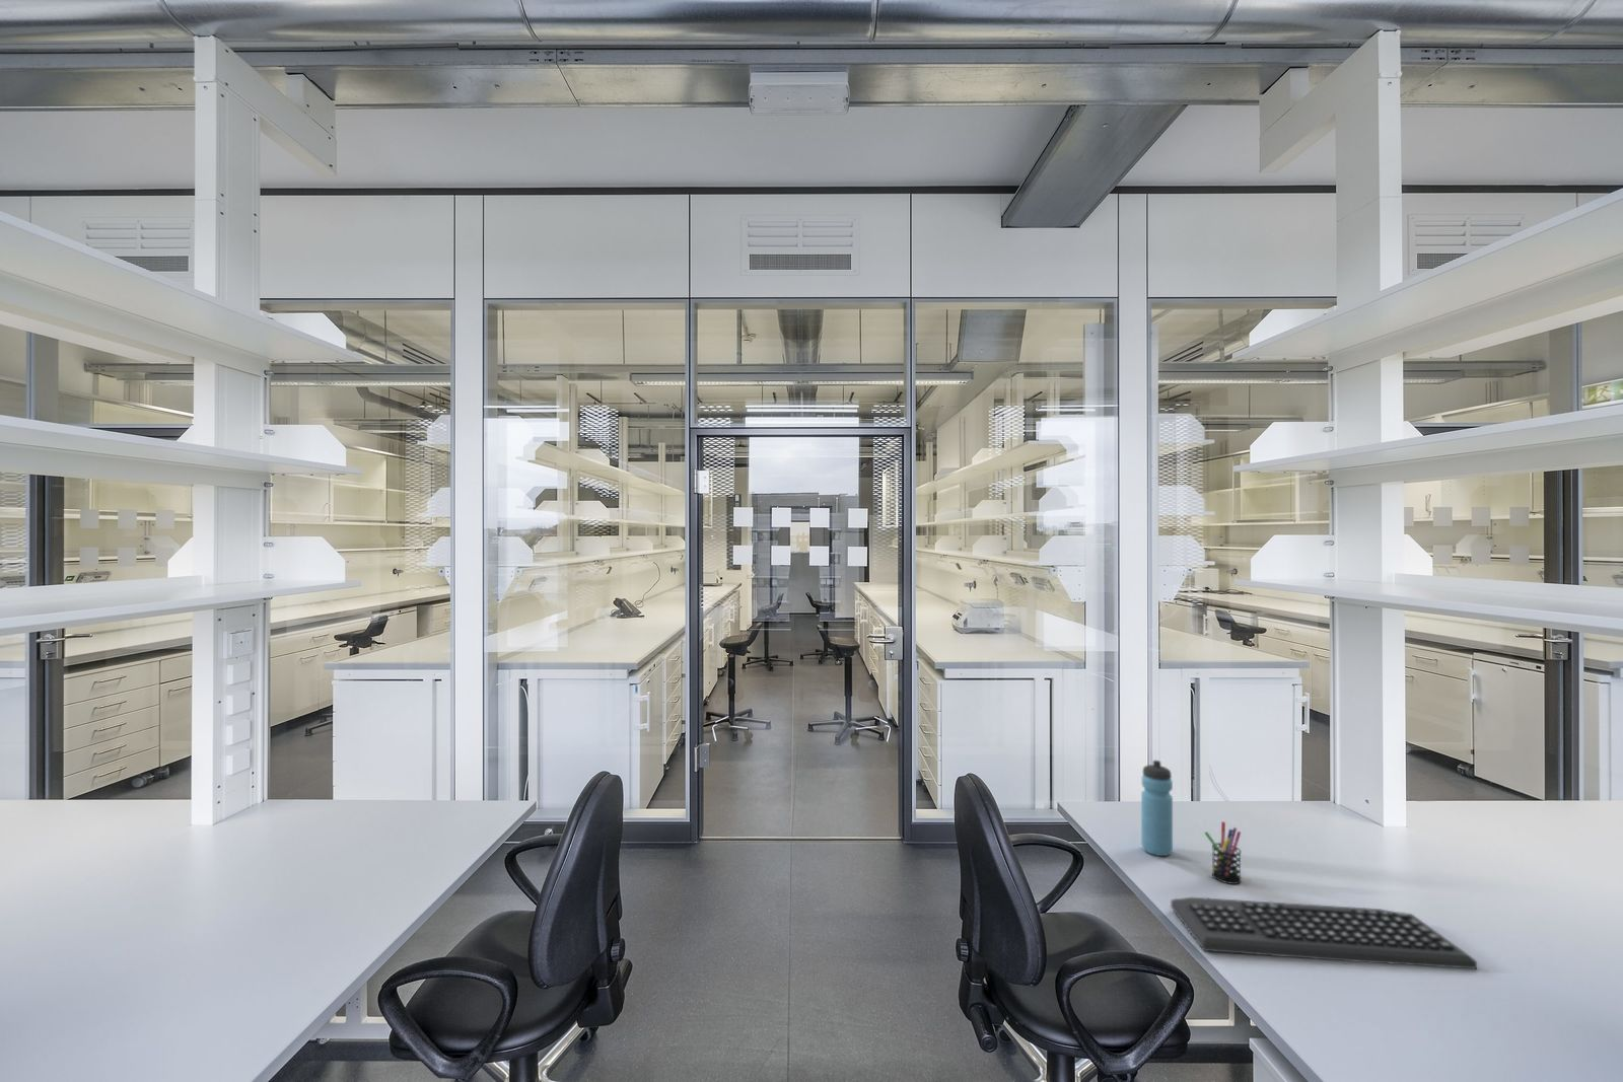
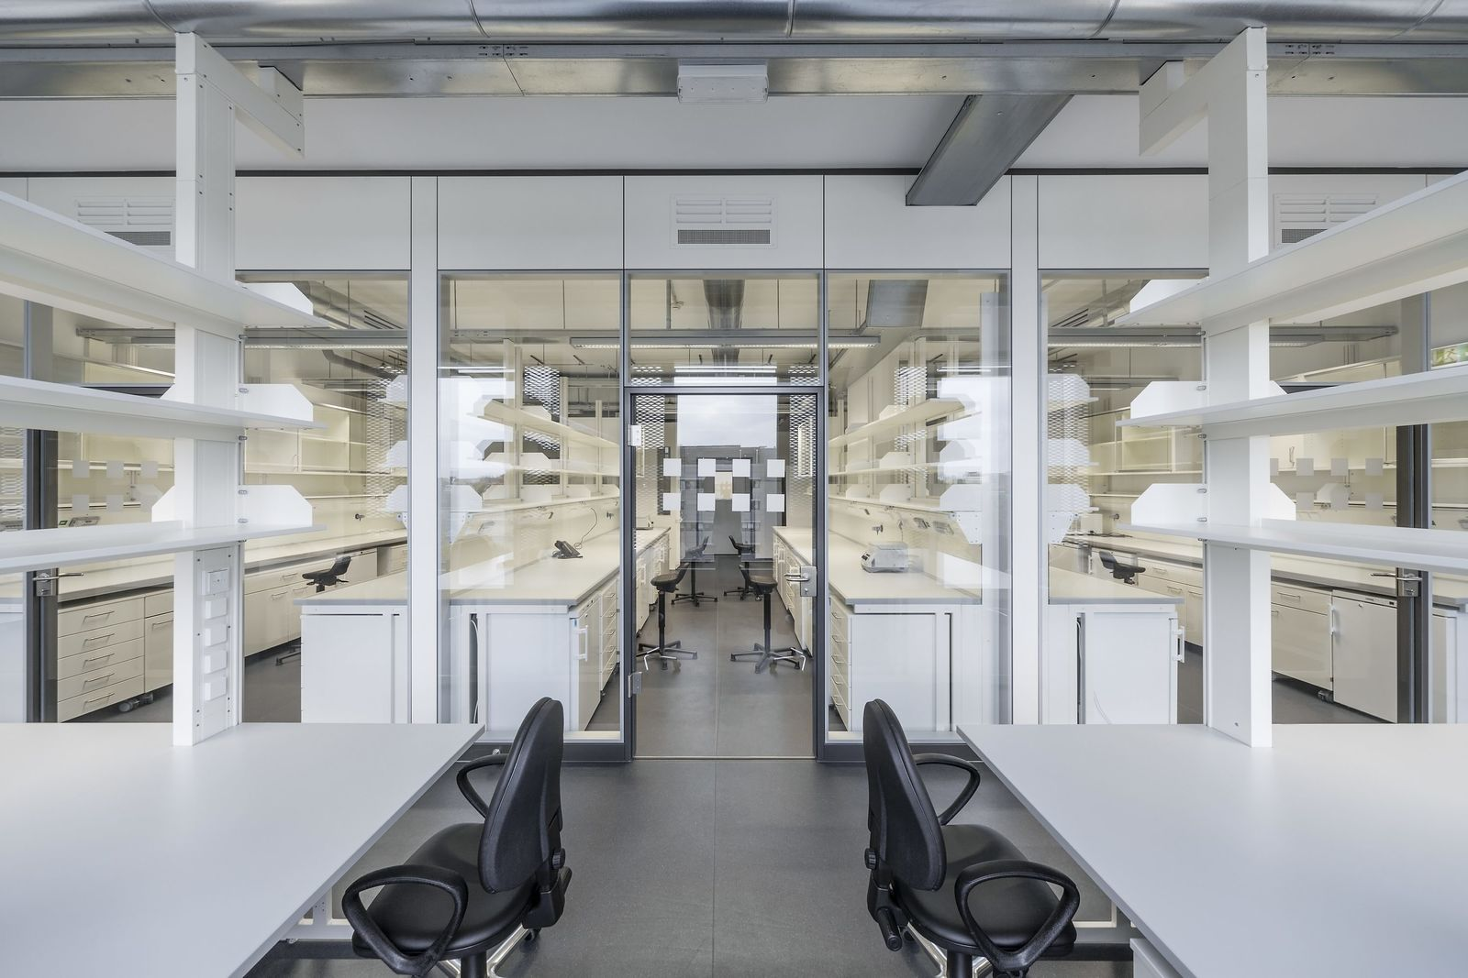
- pen holder [1203,820,1243,885]
- water bottle [1140,760,1174,857]
- keyboard [1170,896,1478,970]
